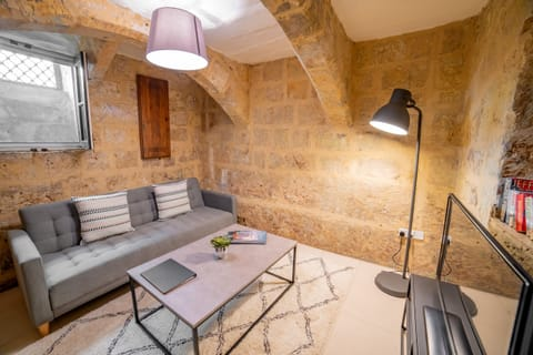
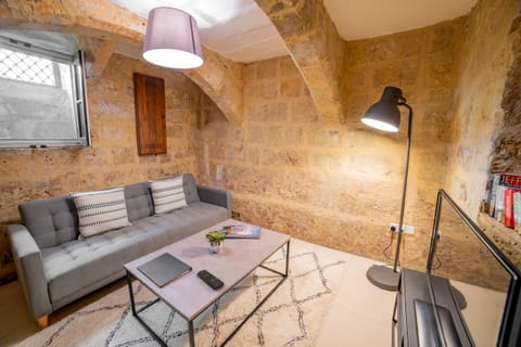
+ remote control [195,269,225,291]
